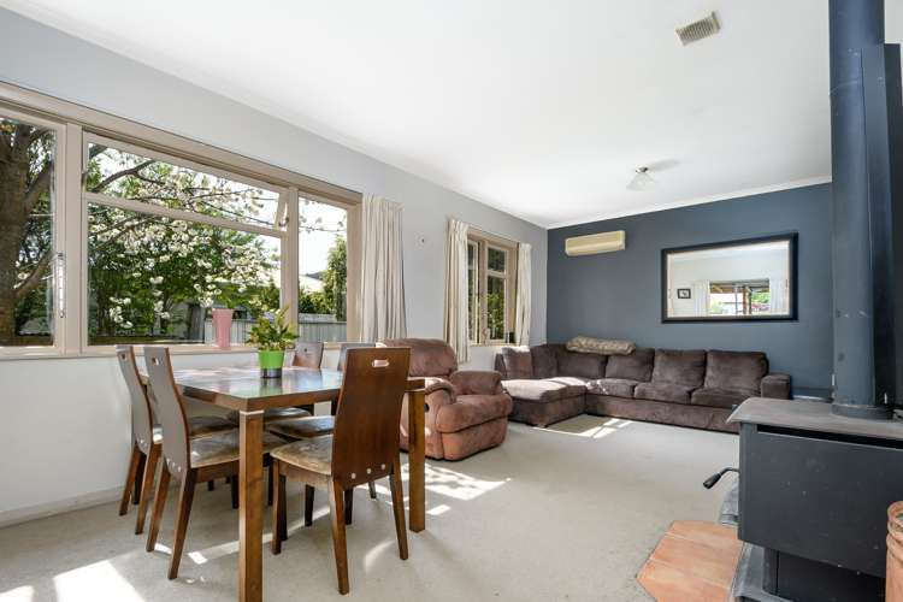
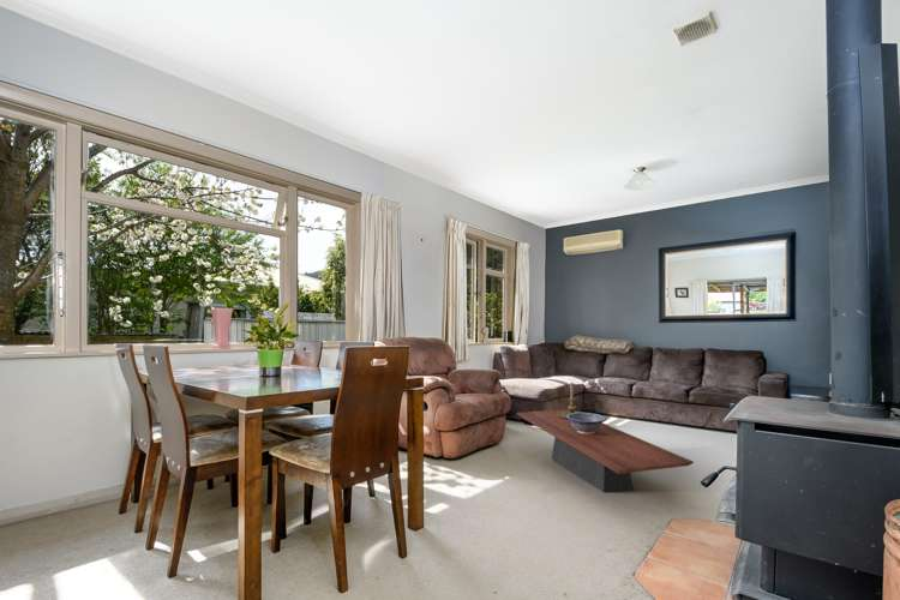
+ decorative bowl [566,412,607,434]
+ candle holder [557,382,583,419]
+ coffee table [516,408,695,493]
